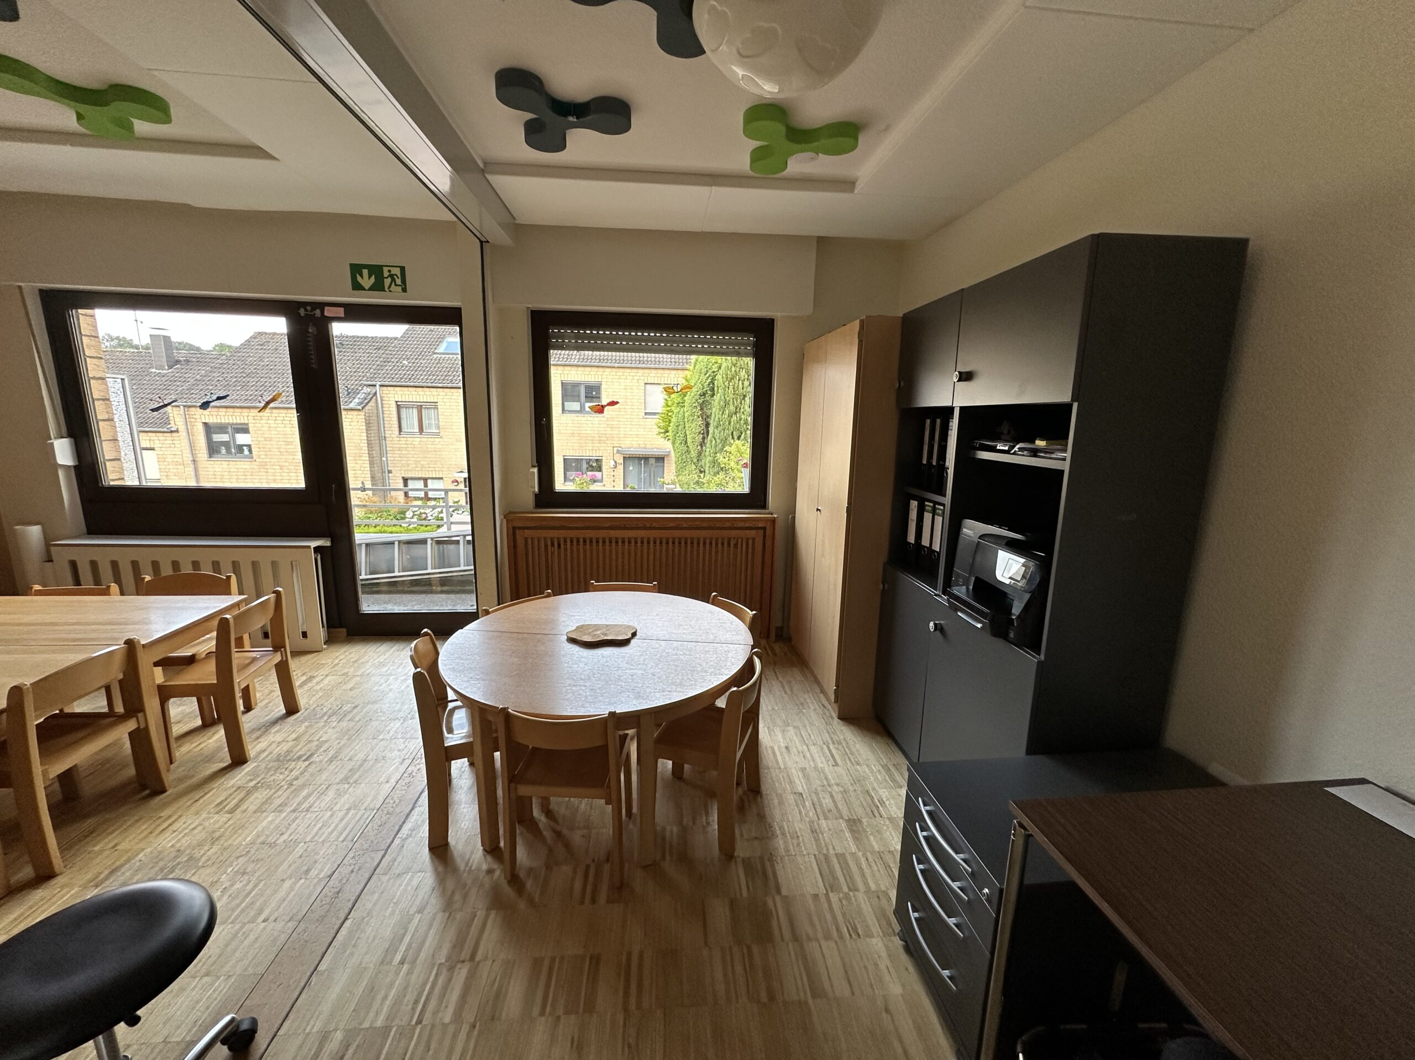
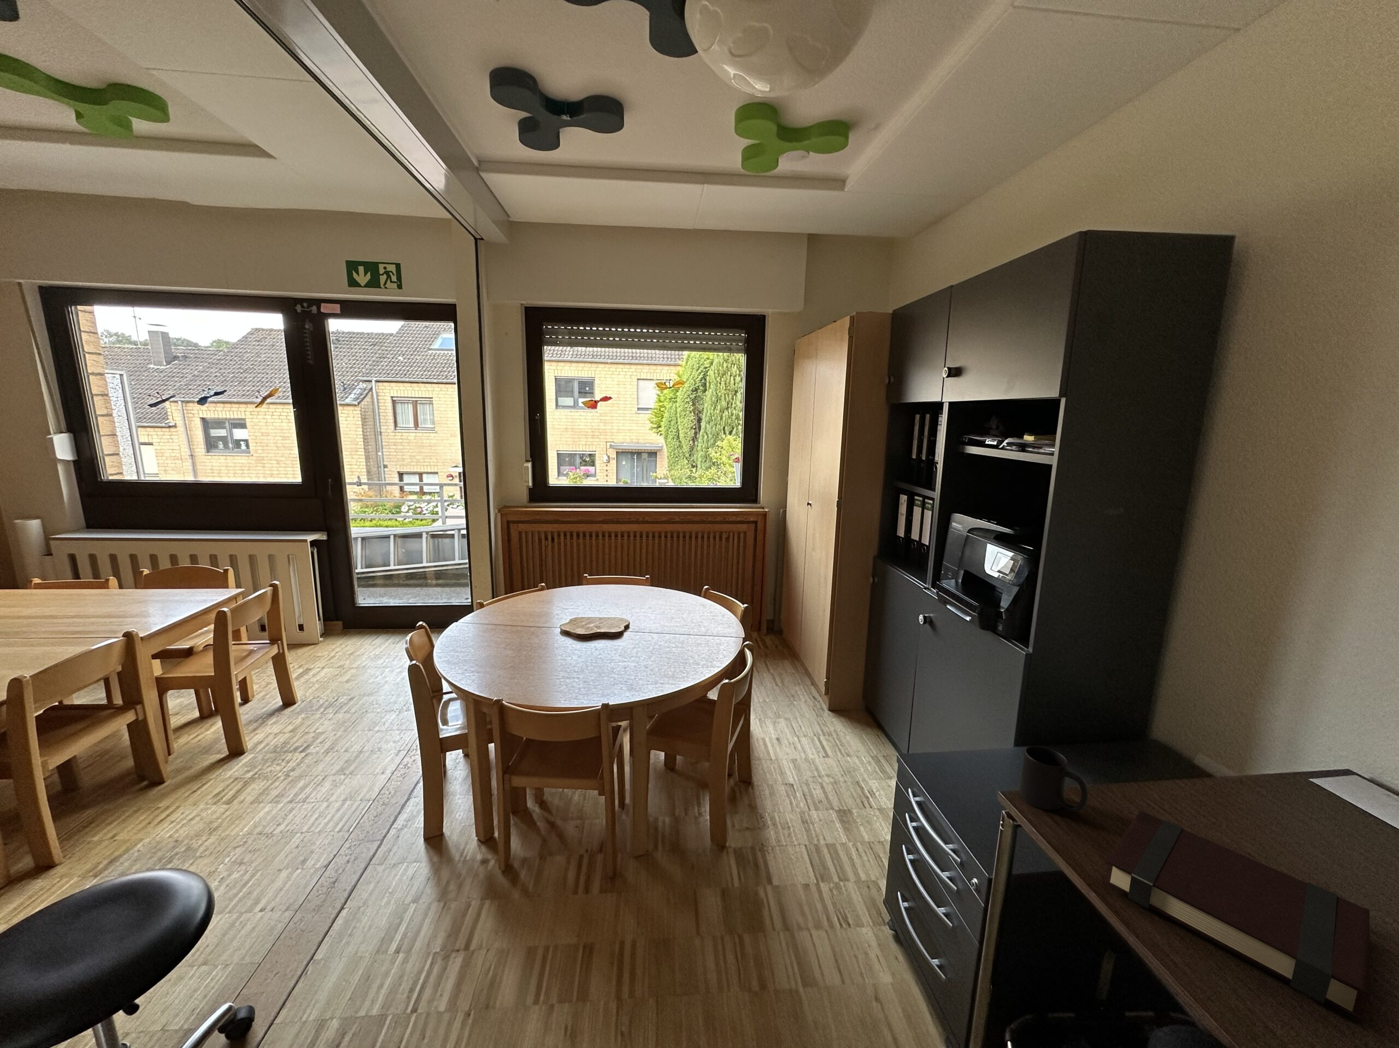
+ book [1102,810,1370,1023]
+ mug [1019,745,1088,812]
